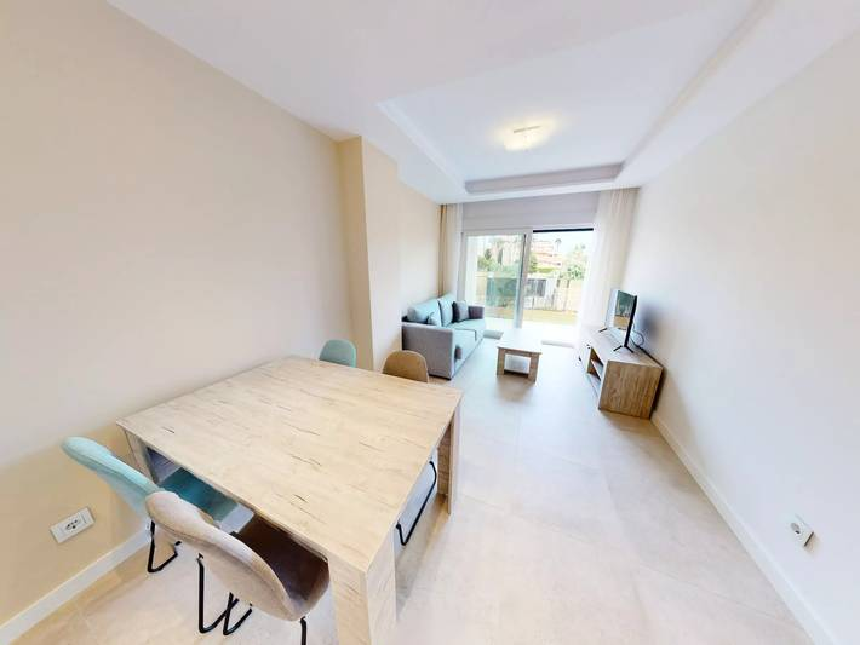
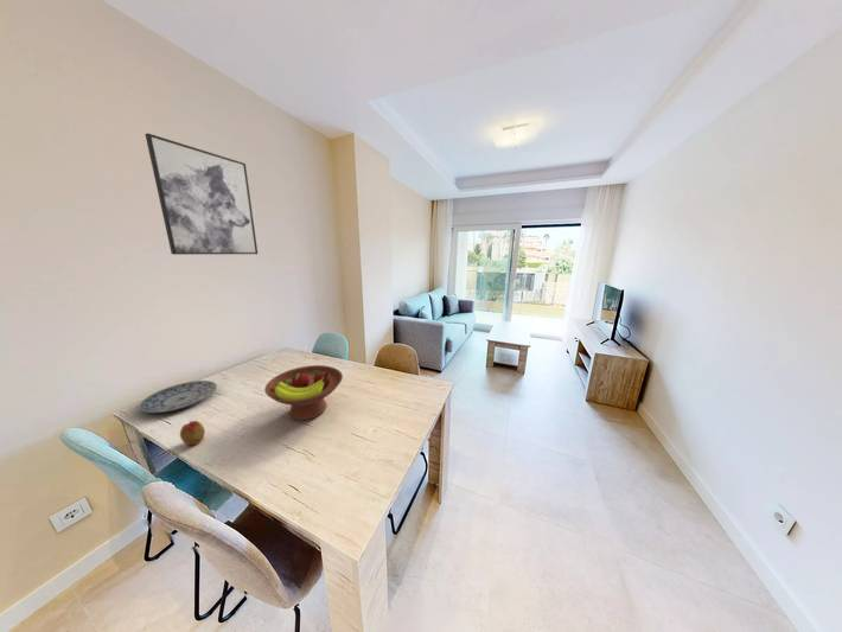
+ fruit bowl [263,364,344,421]
+ plate [138,379,218,414]
+ apple [179,420,206,447]
+ wall art [143,133,259,256]
